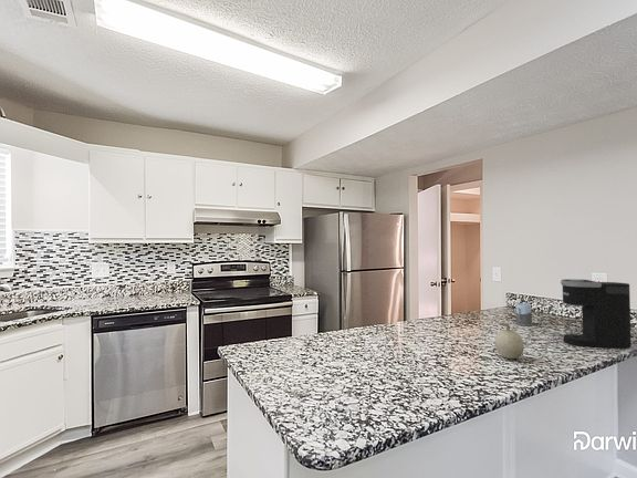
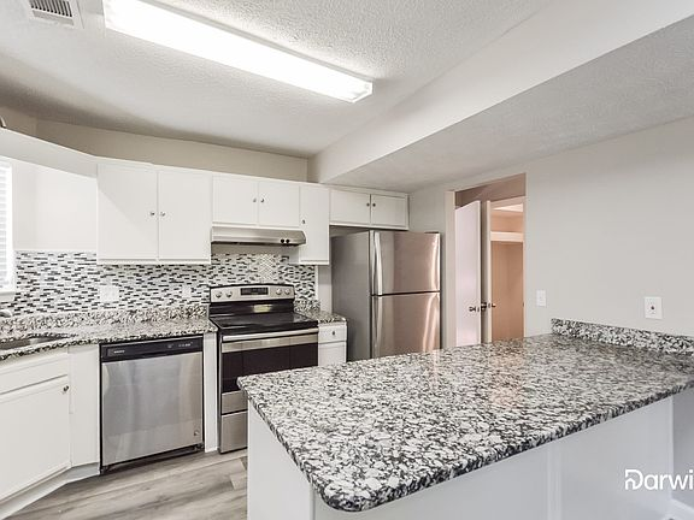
- coffee maker [560,278,633,350]
- fruit [494,322,525,360]
- mug [514,302,534,326]
